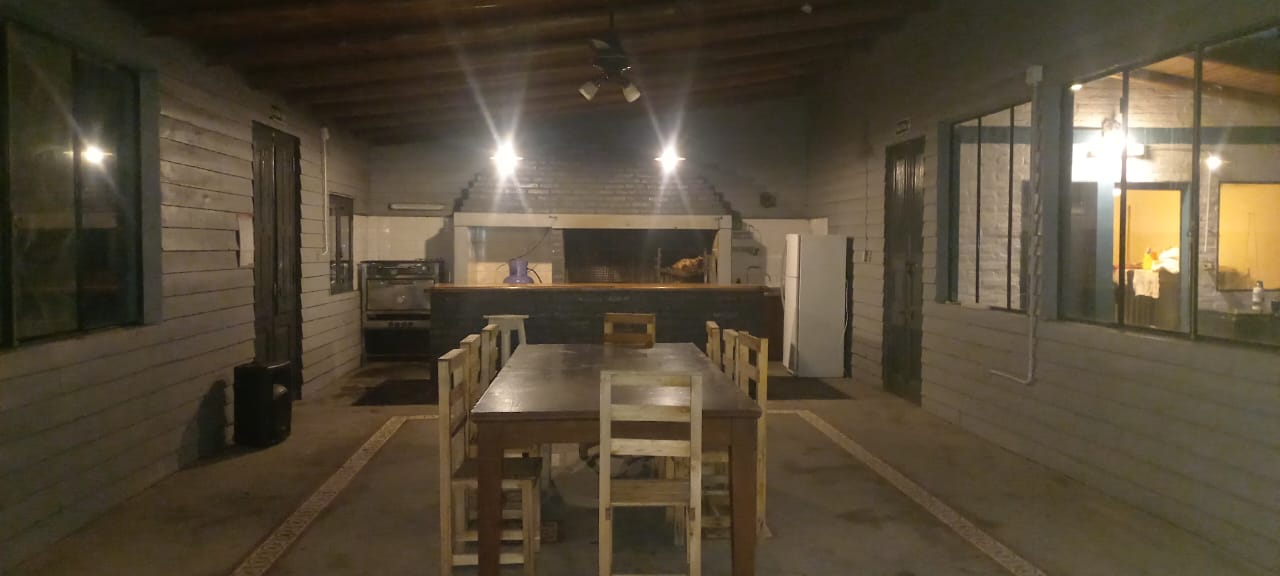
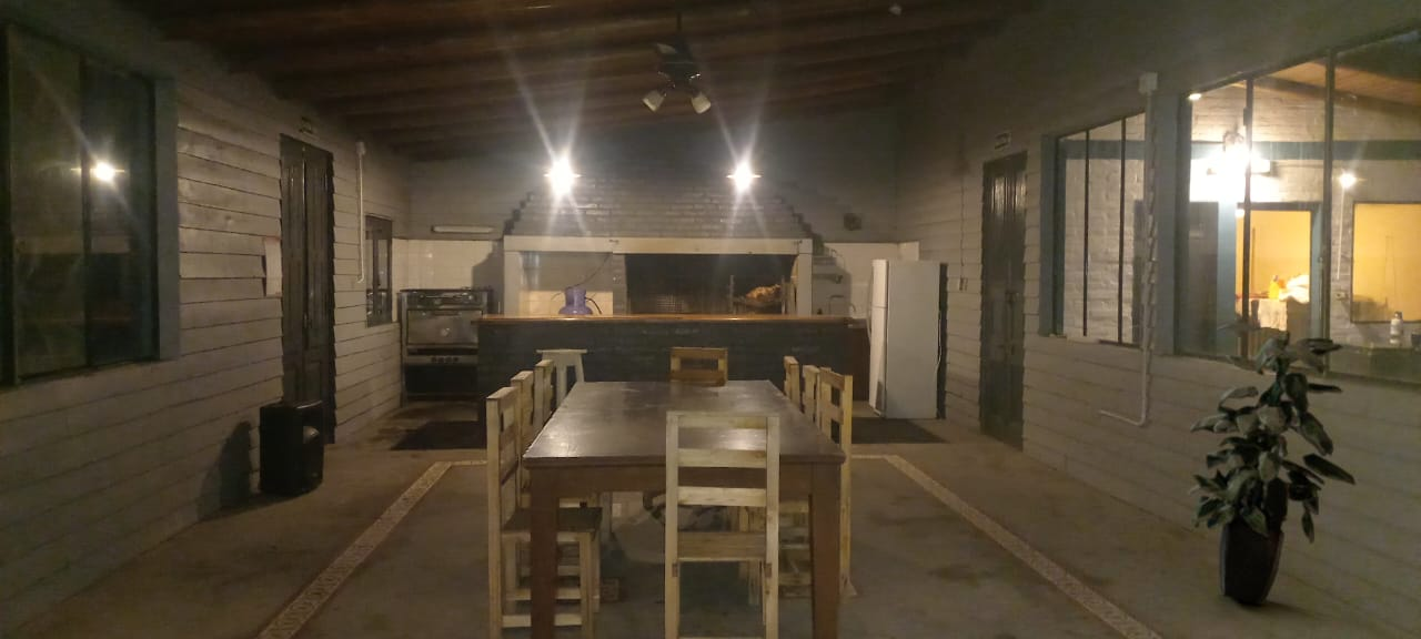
+ indoor plant [1186,322,1357,607]
